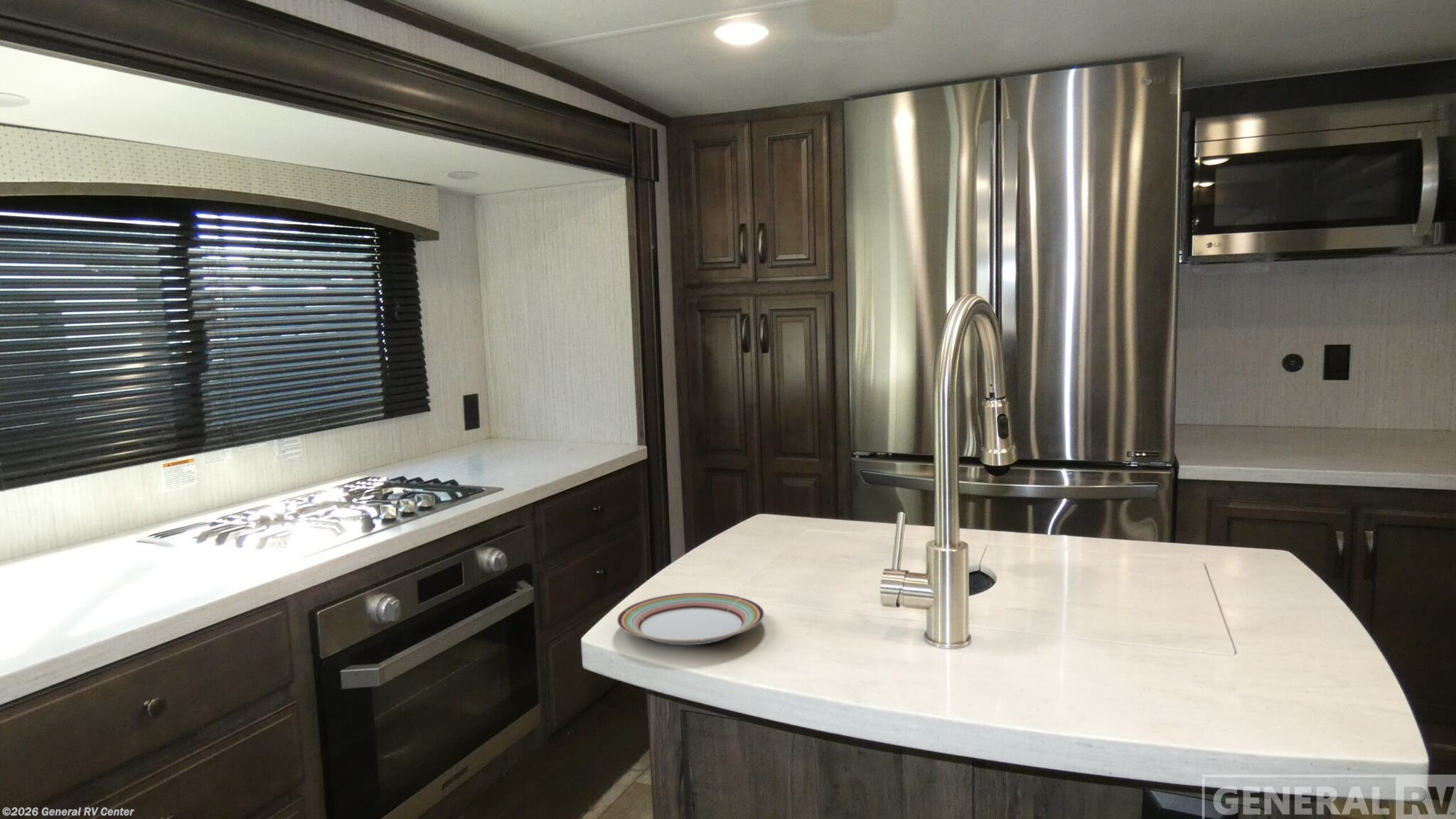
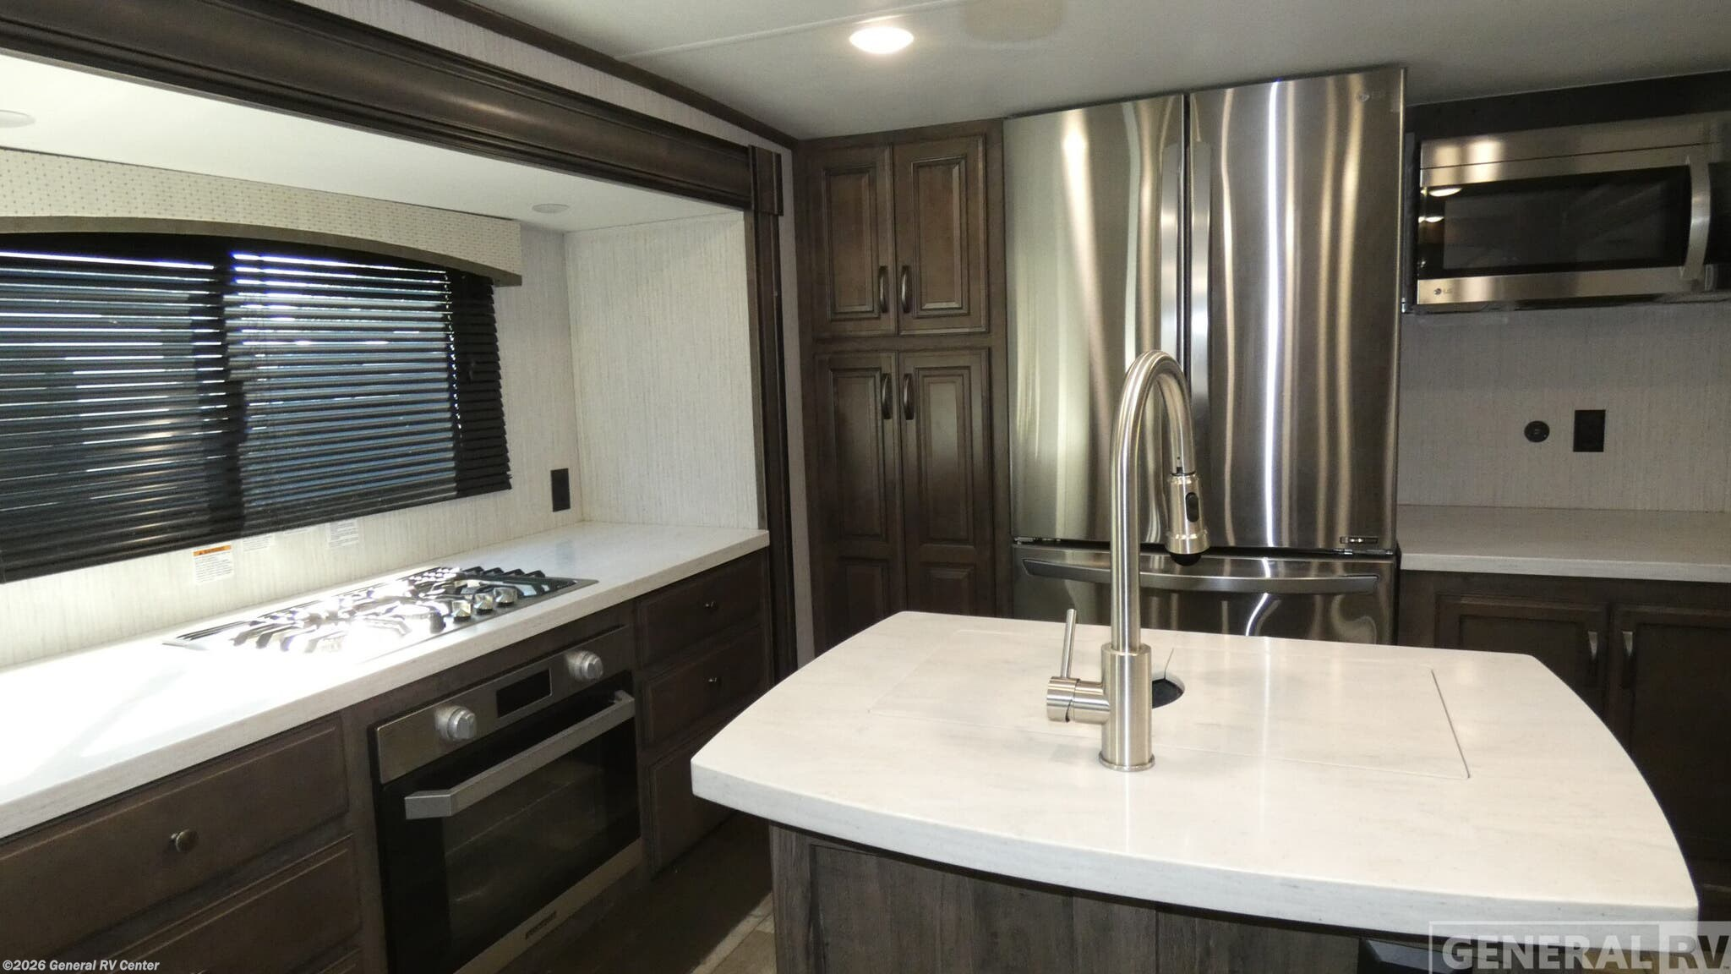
- plate [616,592,765,646]
